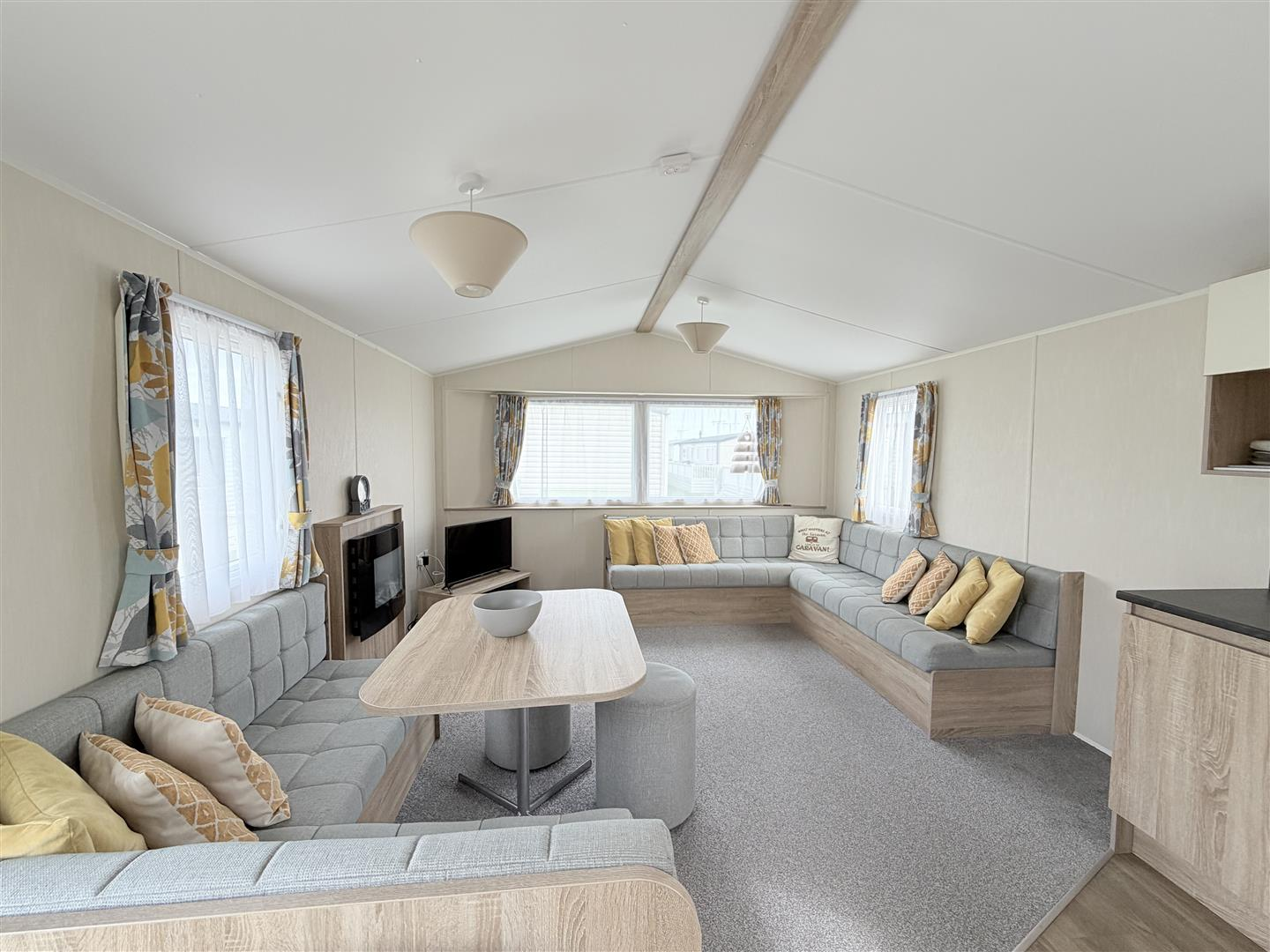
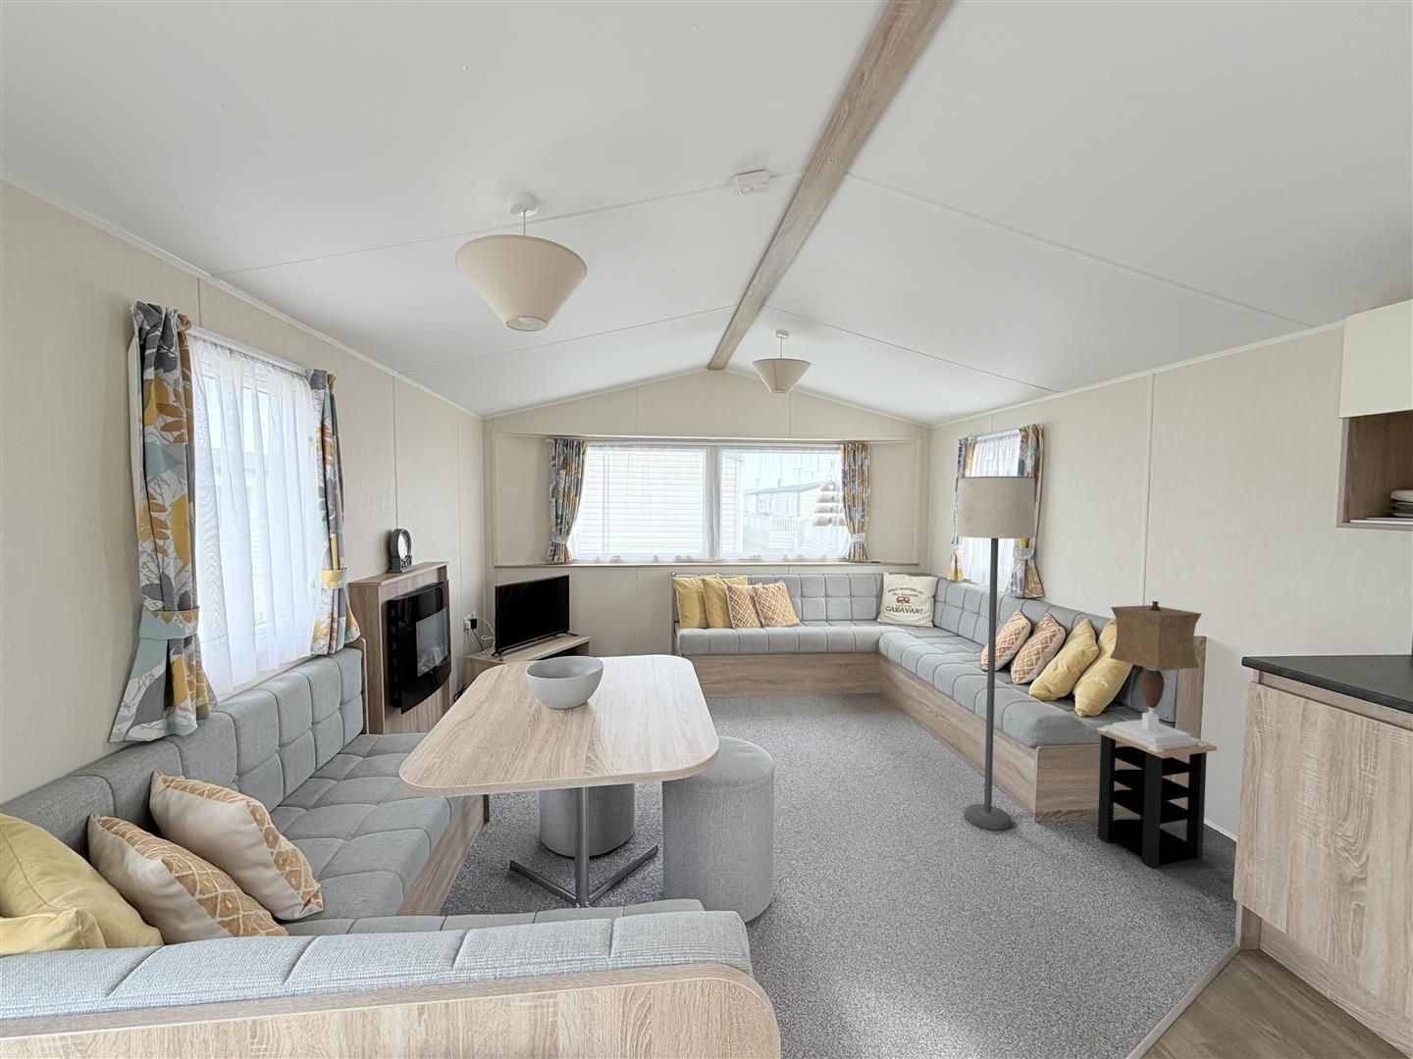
+ table lamp [1096,600,1208,753]
+ side table [1097,730,1217,870]
+ lamp [956,476,1036,831]
